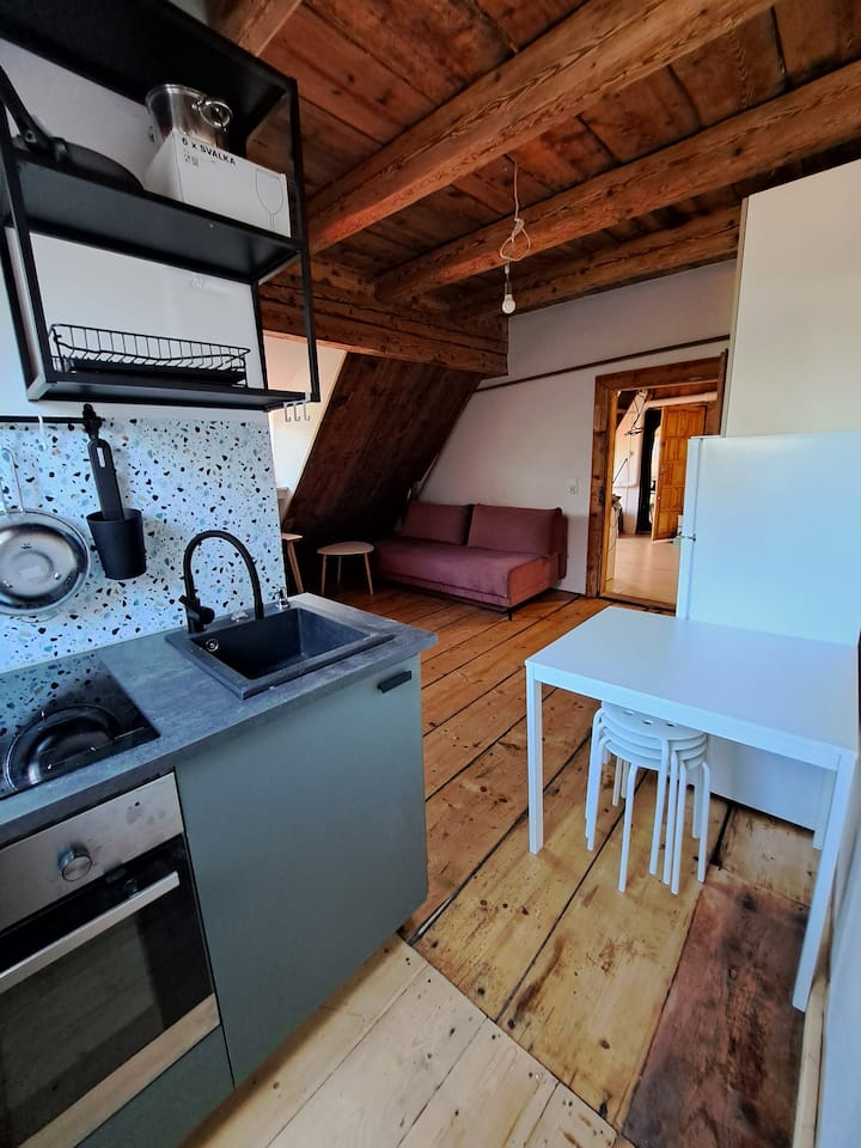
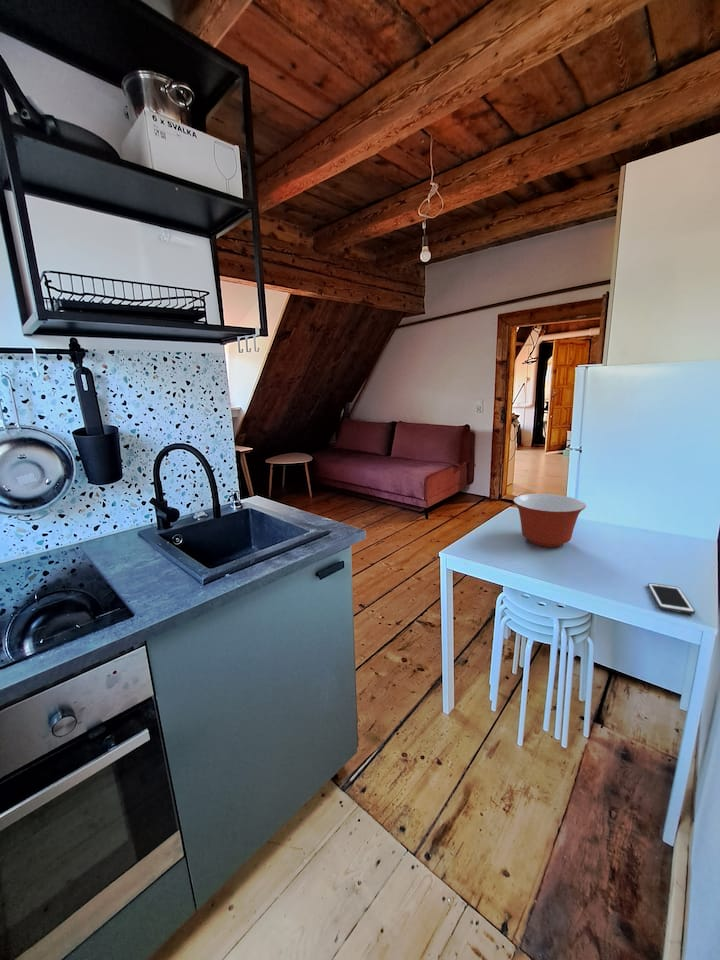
+ mixing bowl [512,493,587,548]
+ cell phone [647,582,696,615]
